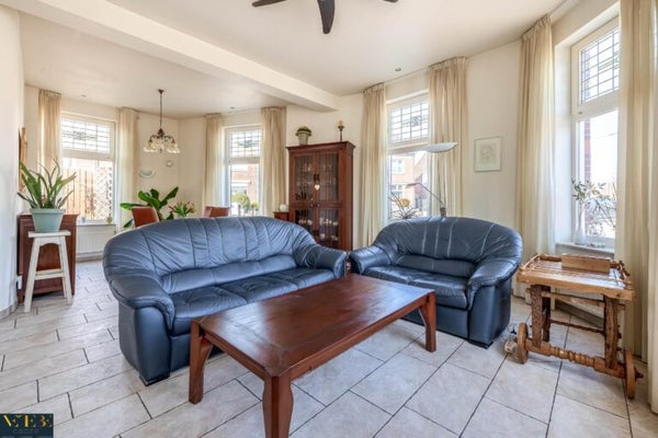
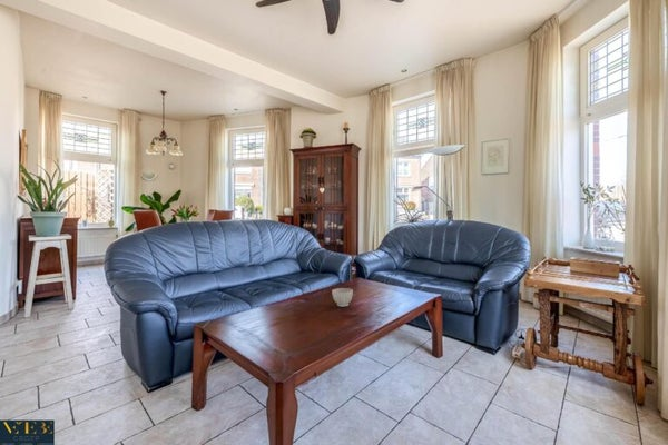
+ bowl [331,287,354,308]
